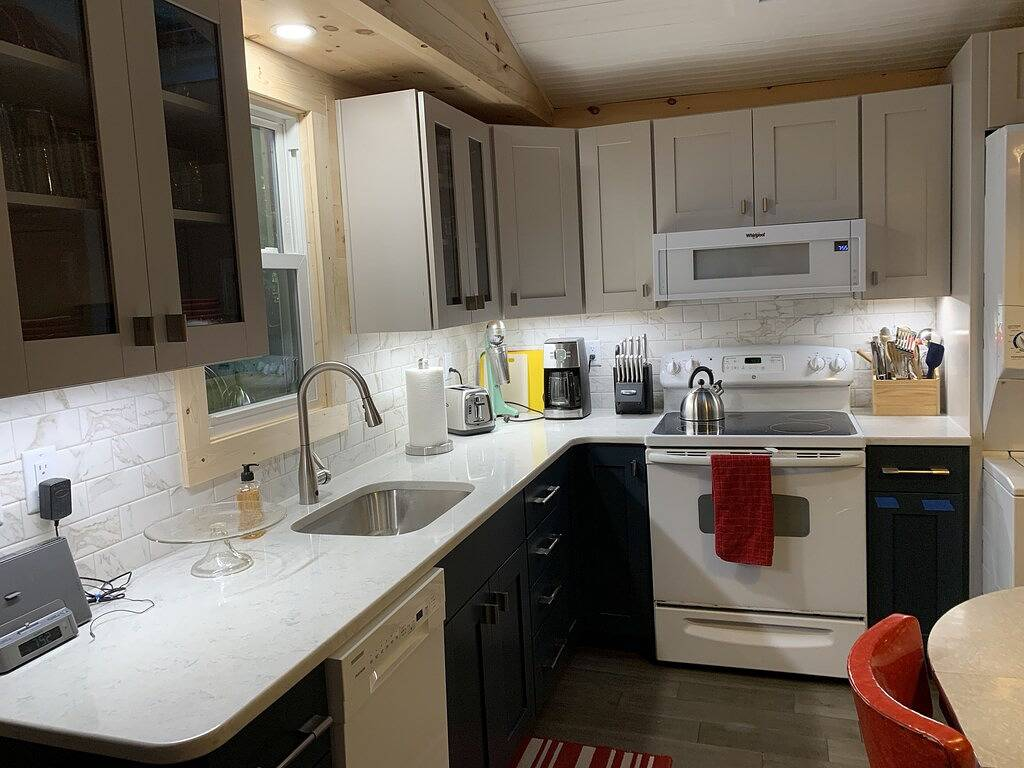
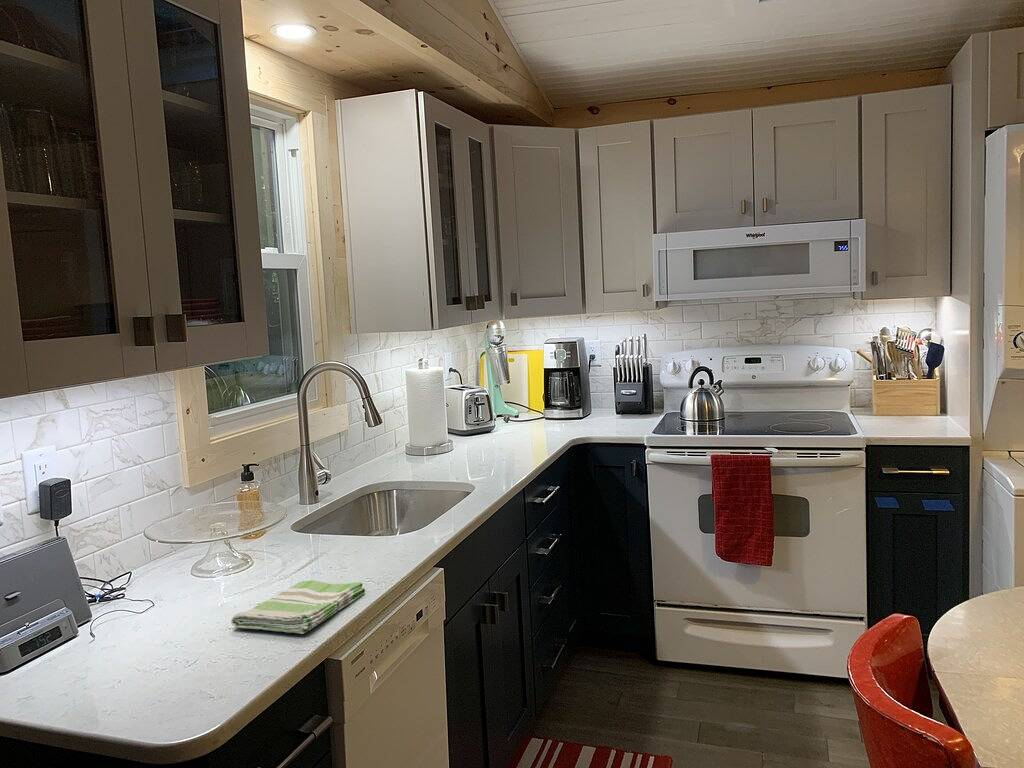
+ dish towel [230,579,366,635]
